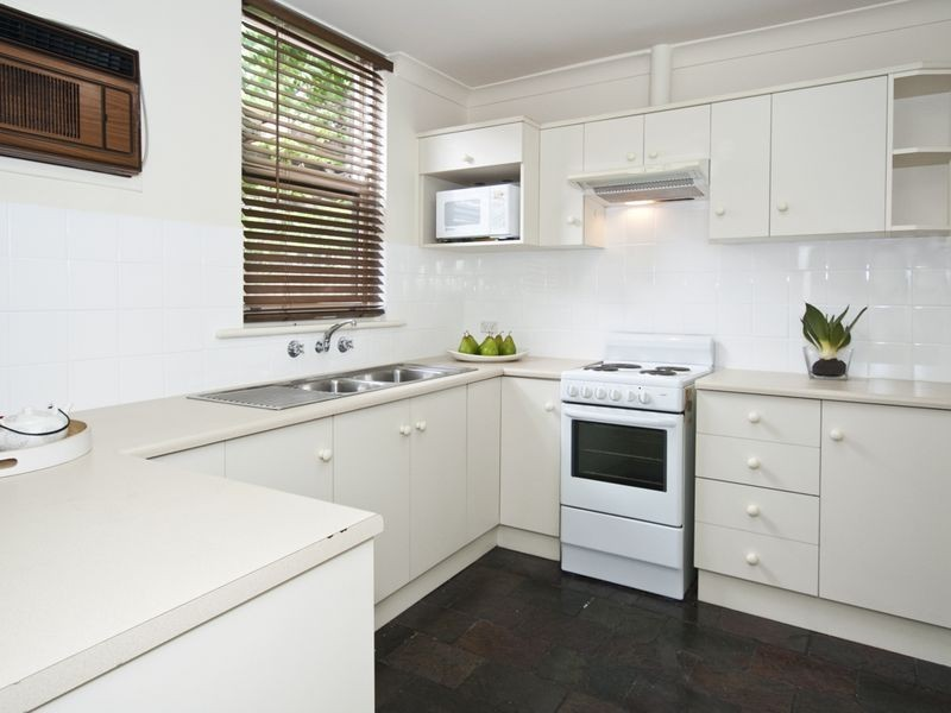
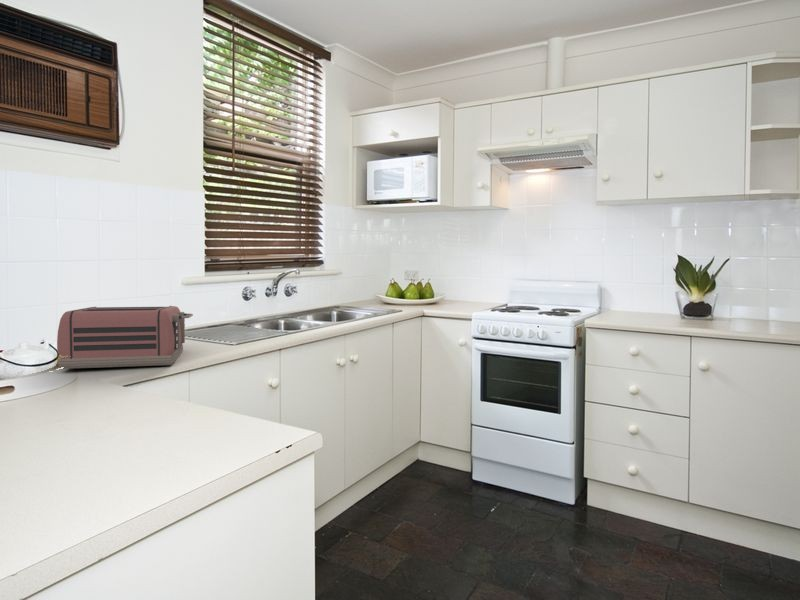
+ toaster [56,305,194,370]
